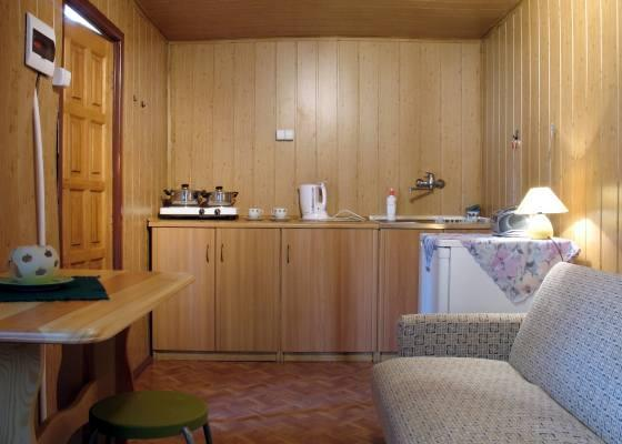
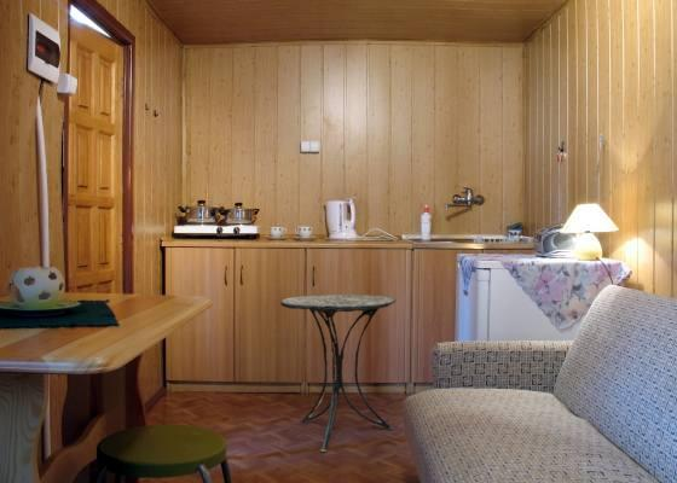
+ side table [279,293,397,454]
